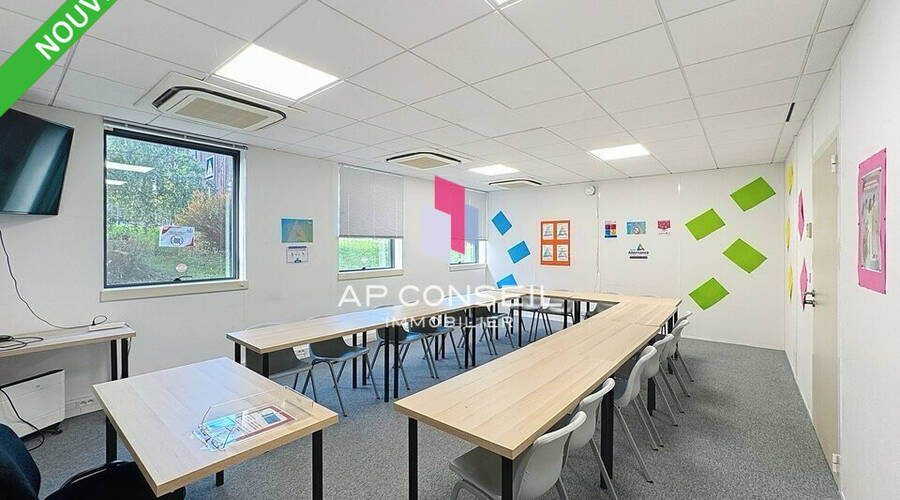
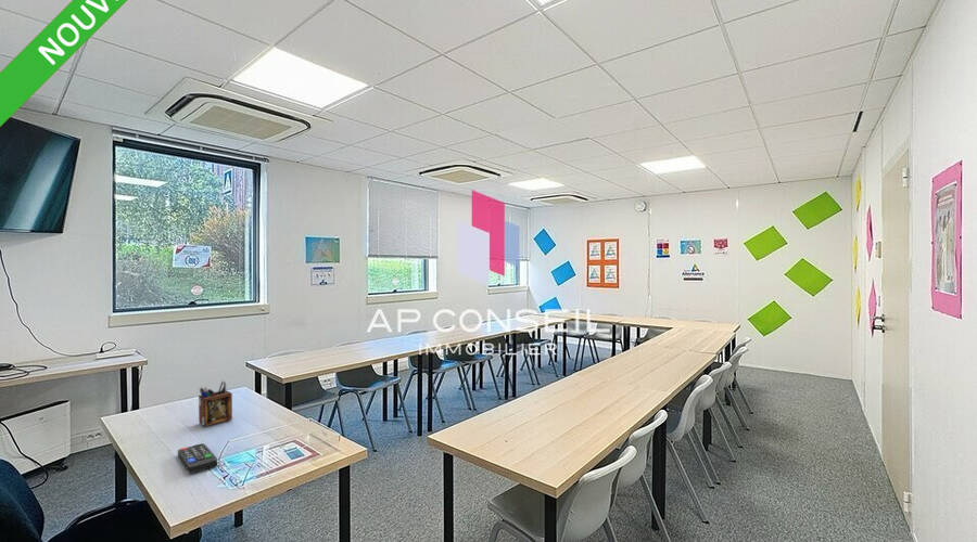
+ remote control [177,442,218,475]
+ desk organizer [198,380,233,428]
